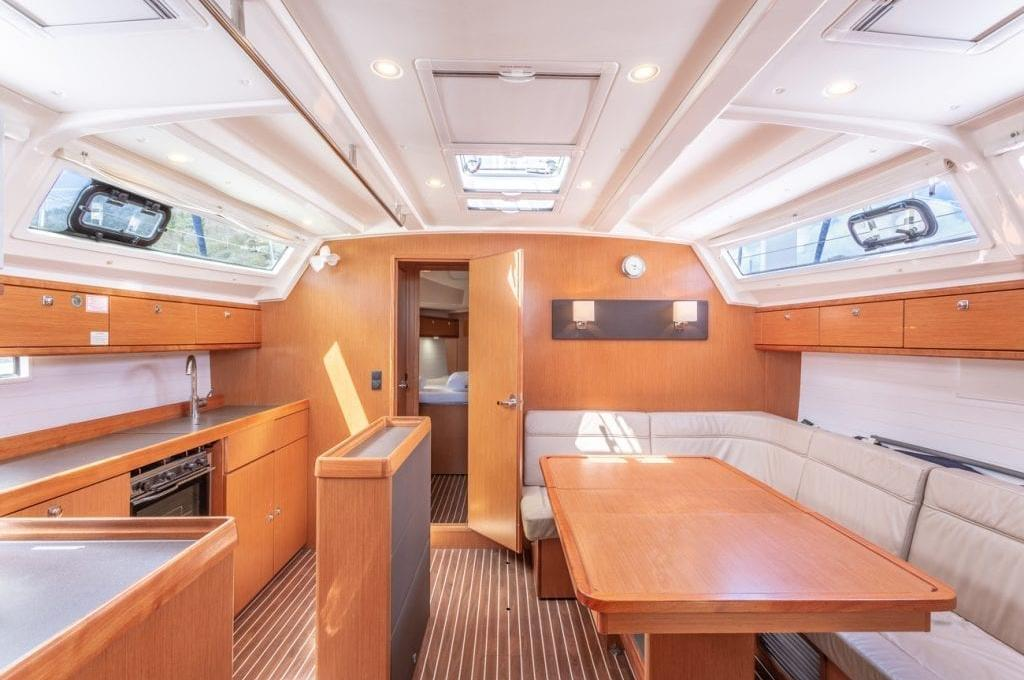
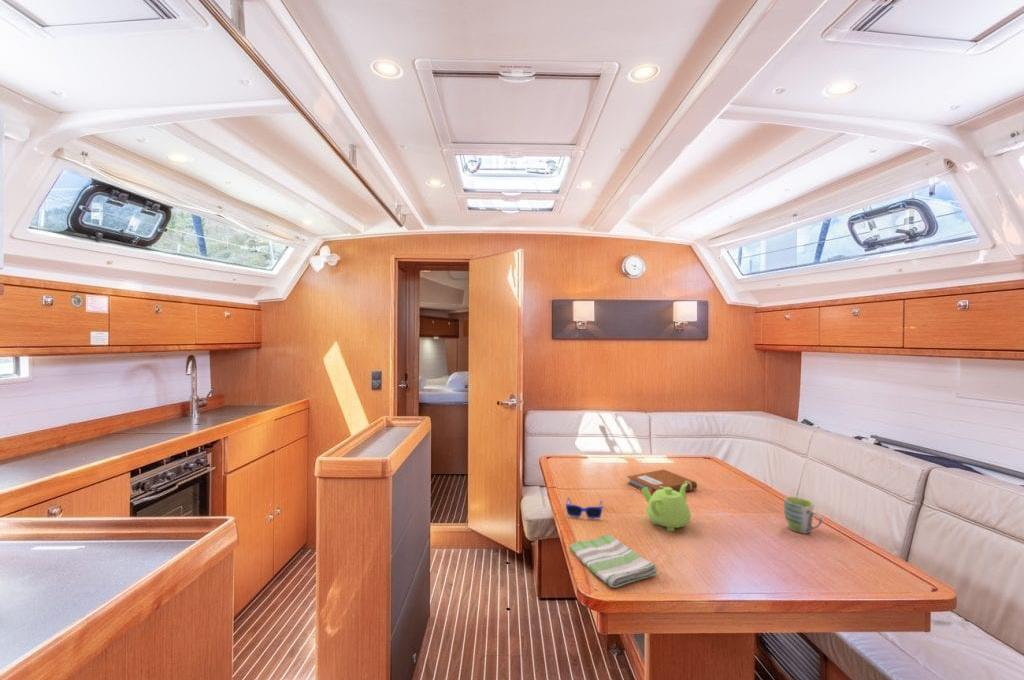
+ dish towel [568,533,658,589]
+ sunglasses [565,496,603,519]
+ notebook [626,469,698,496]
+ teapot [641,483,692,533]
+ mug [783,495,823,535]
